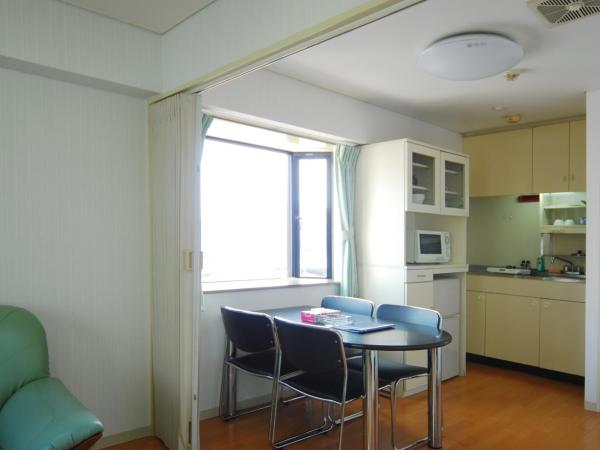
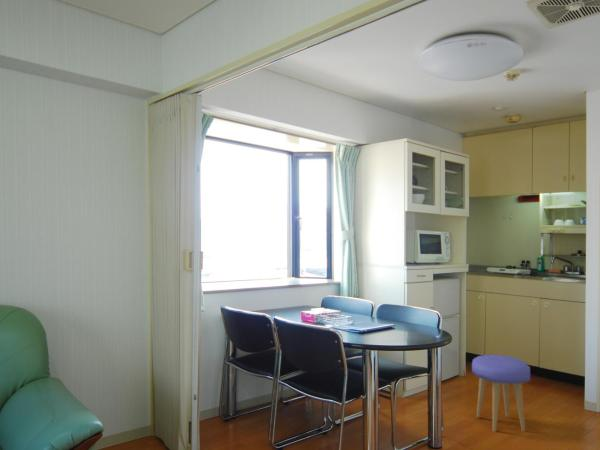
+ stool [471,354,531,433]
